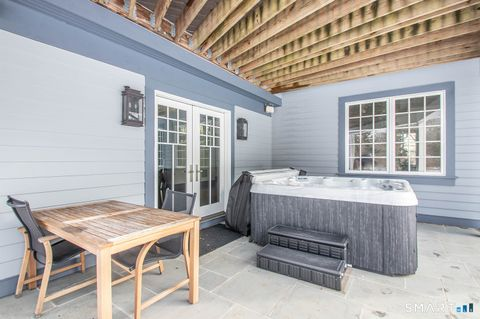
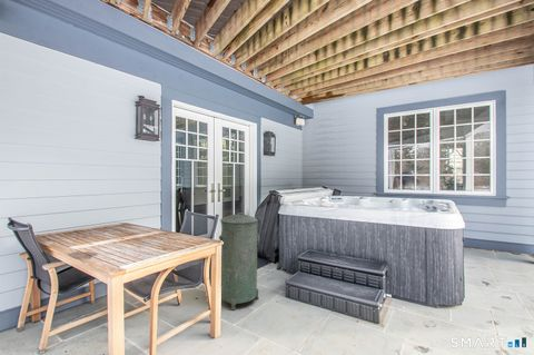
+ trash can [218,211,260,312]
